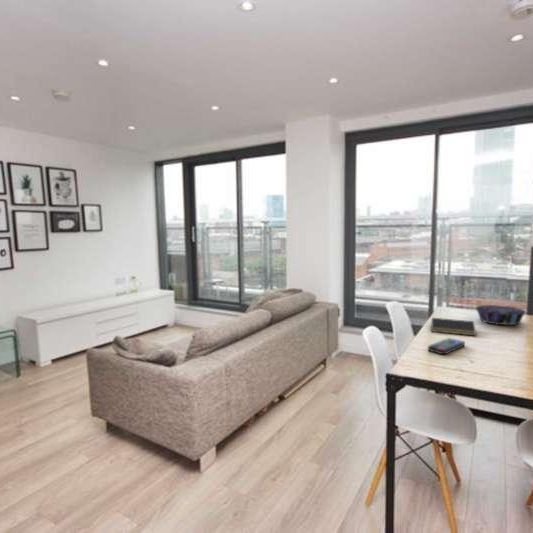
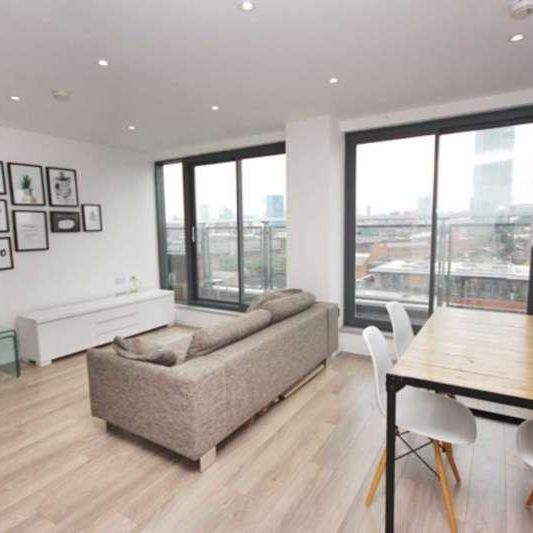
- remote control [427,337,466,356]
- decorative bowl [475,304,527,326]
- notepad [430,317,477,337]
